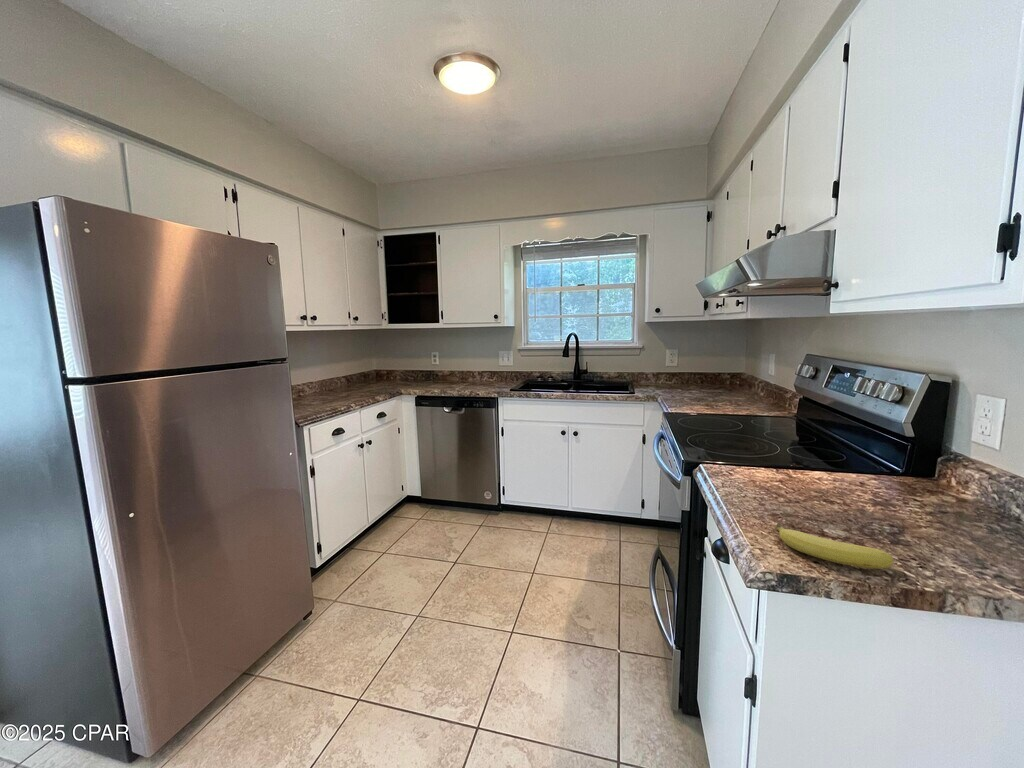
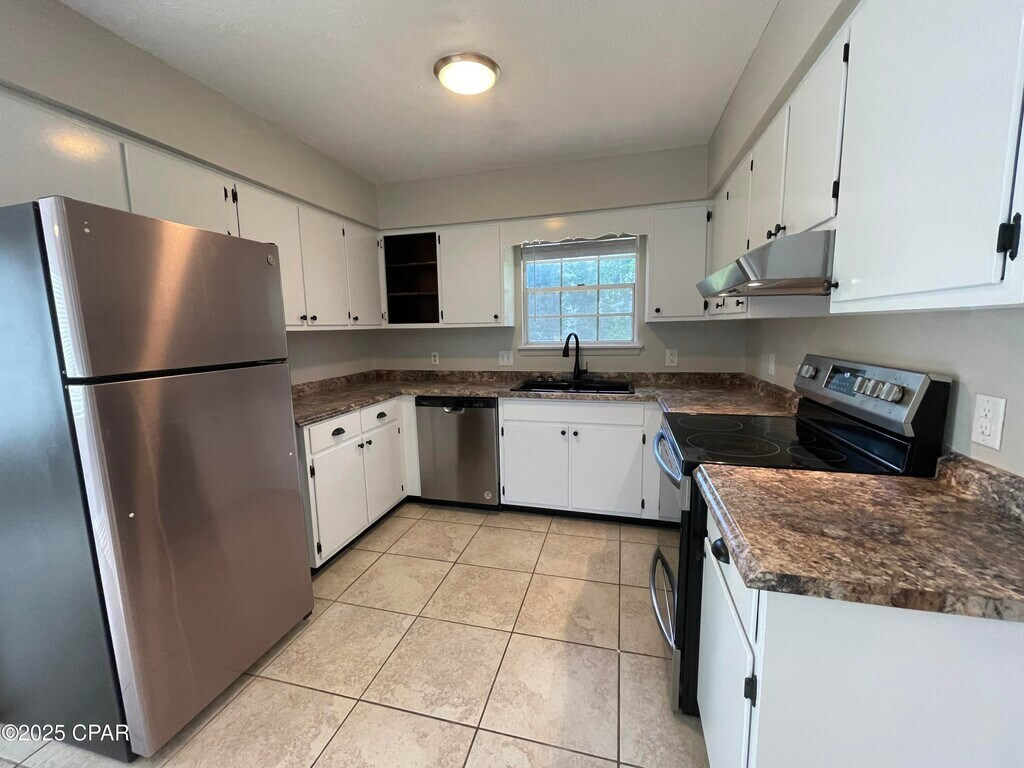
- fruit [774,522,894,570]
